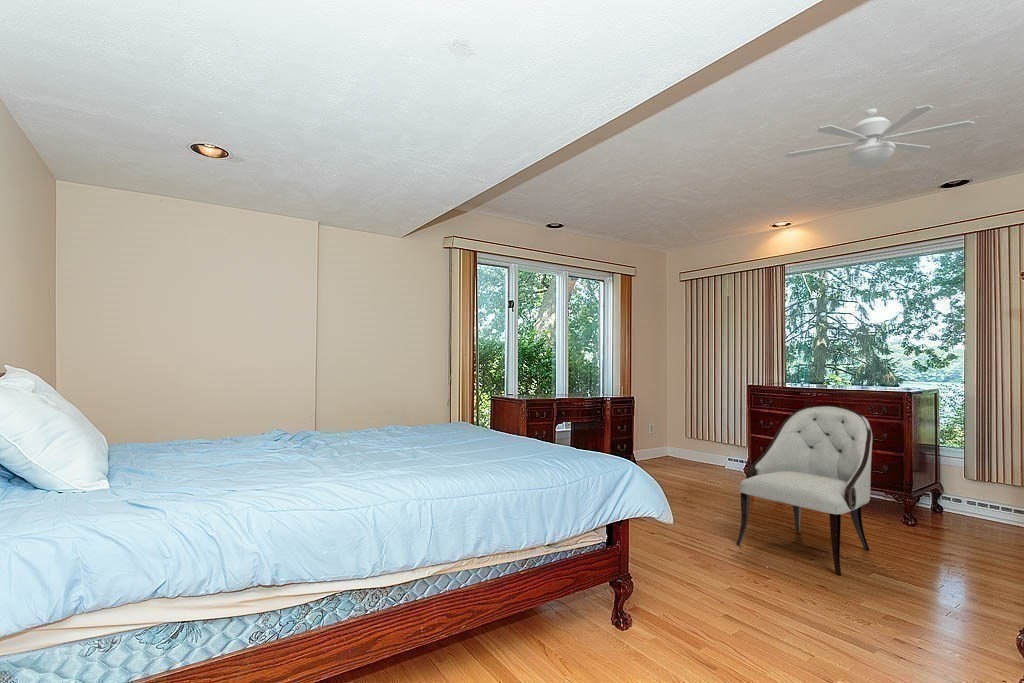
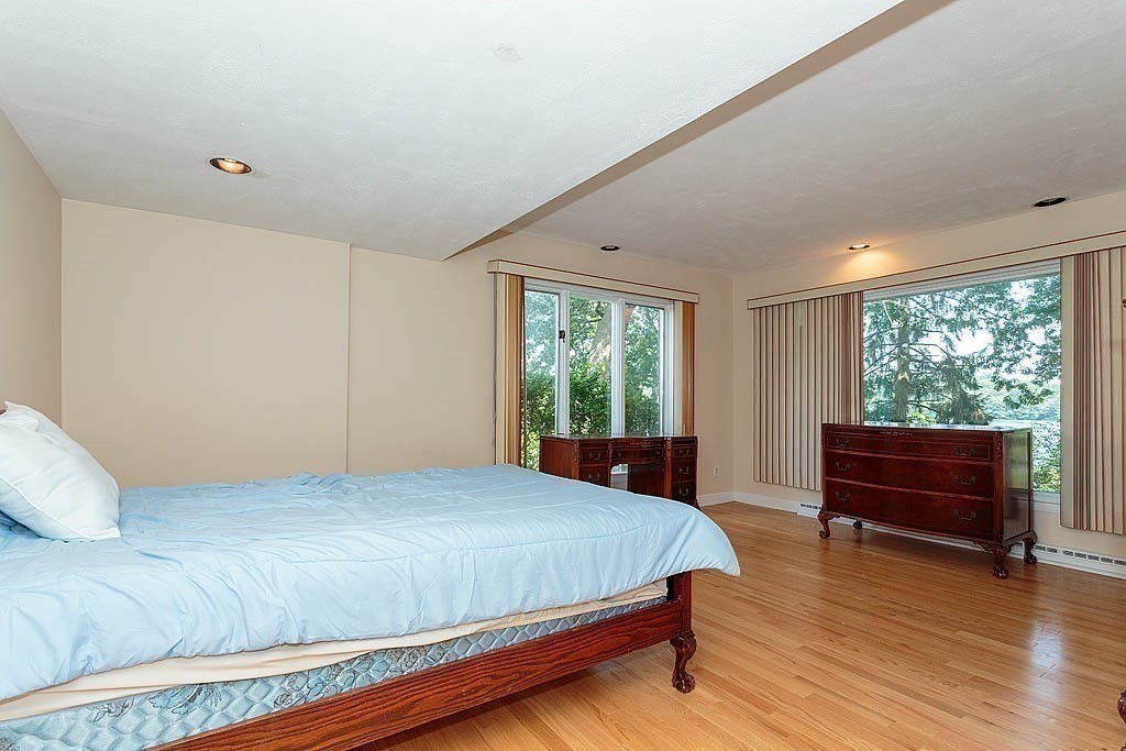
- ceiling fan [783,104,975,170]
- armchair [736,404,873,577]
